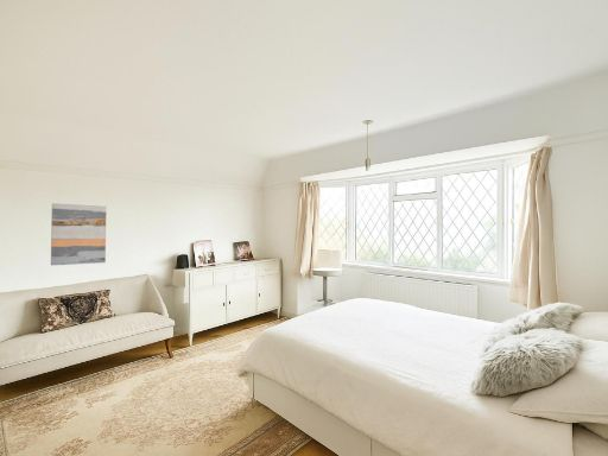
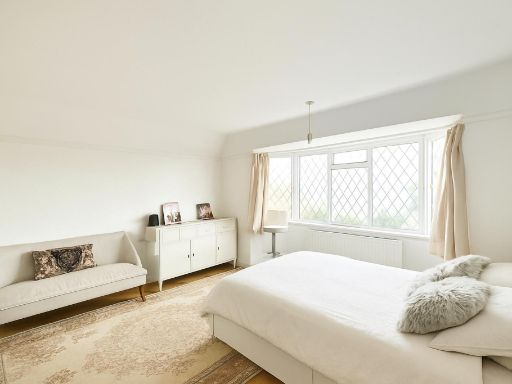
- wall art [50,202,107,266]
